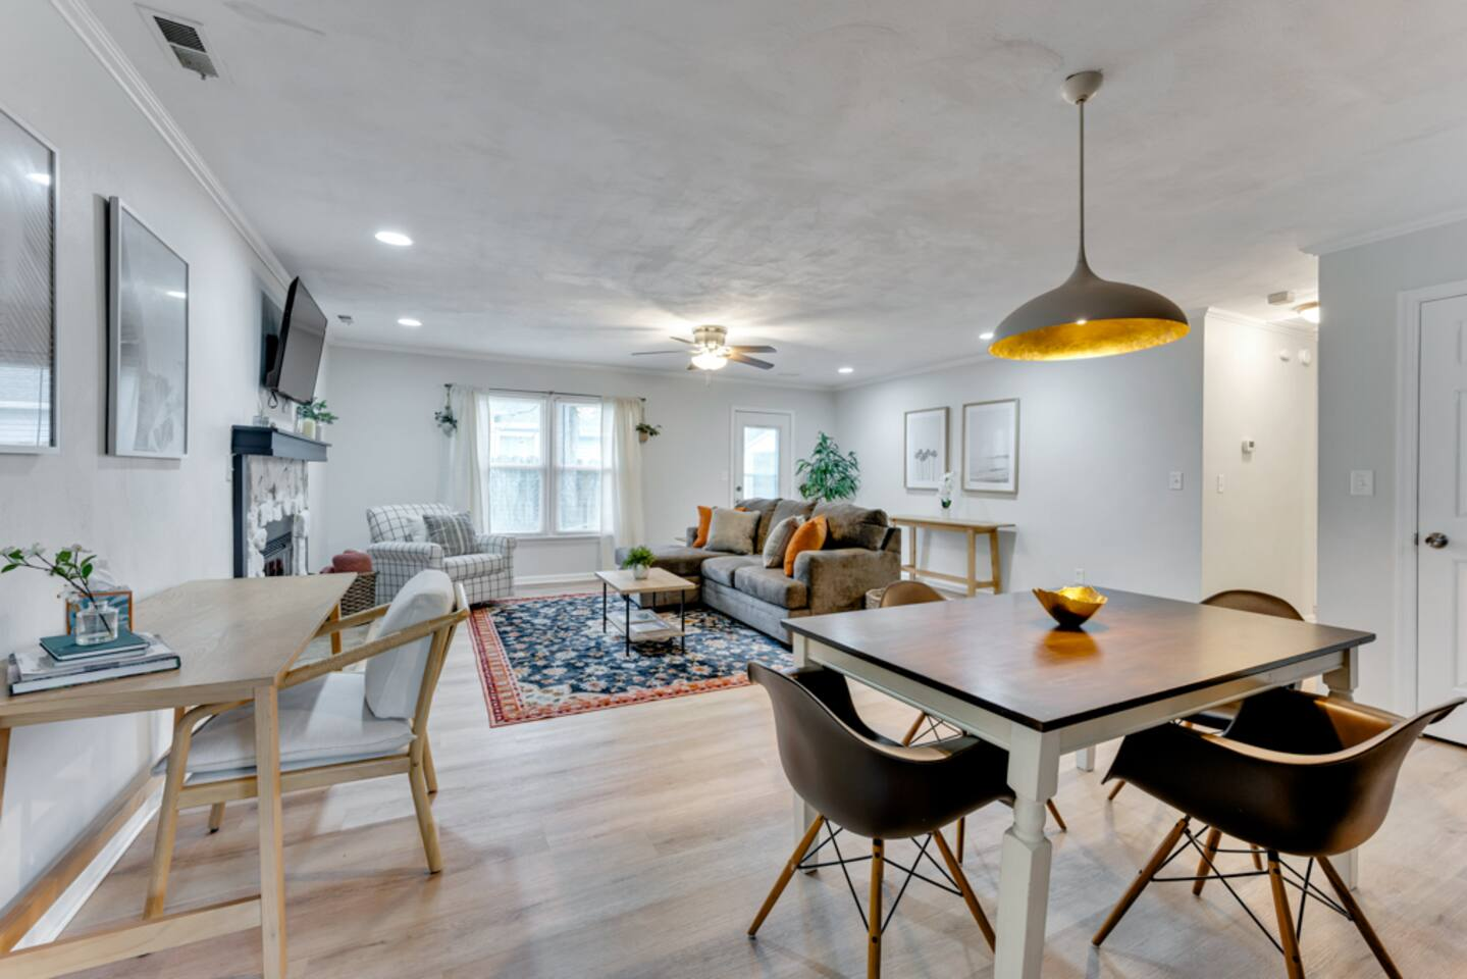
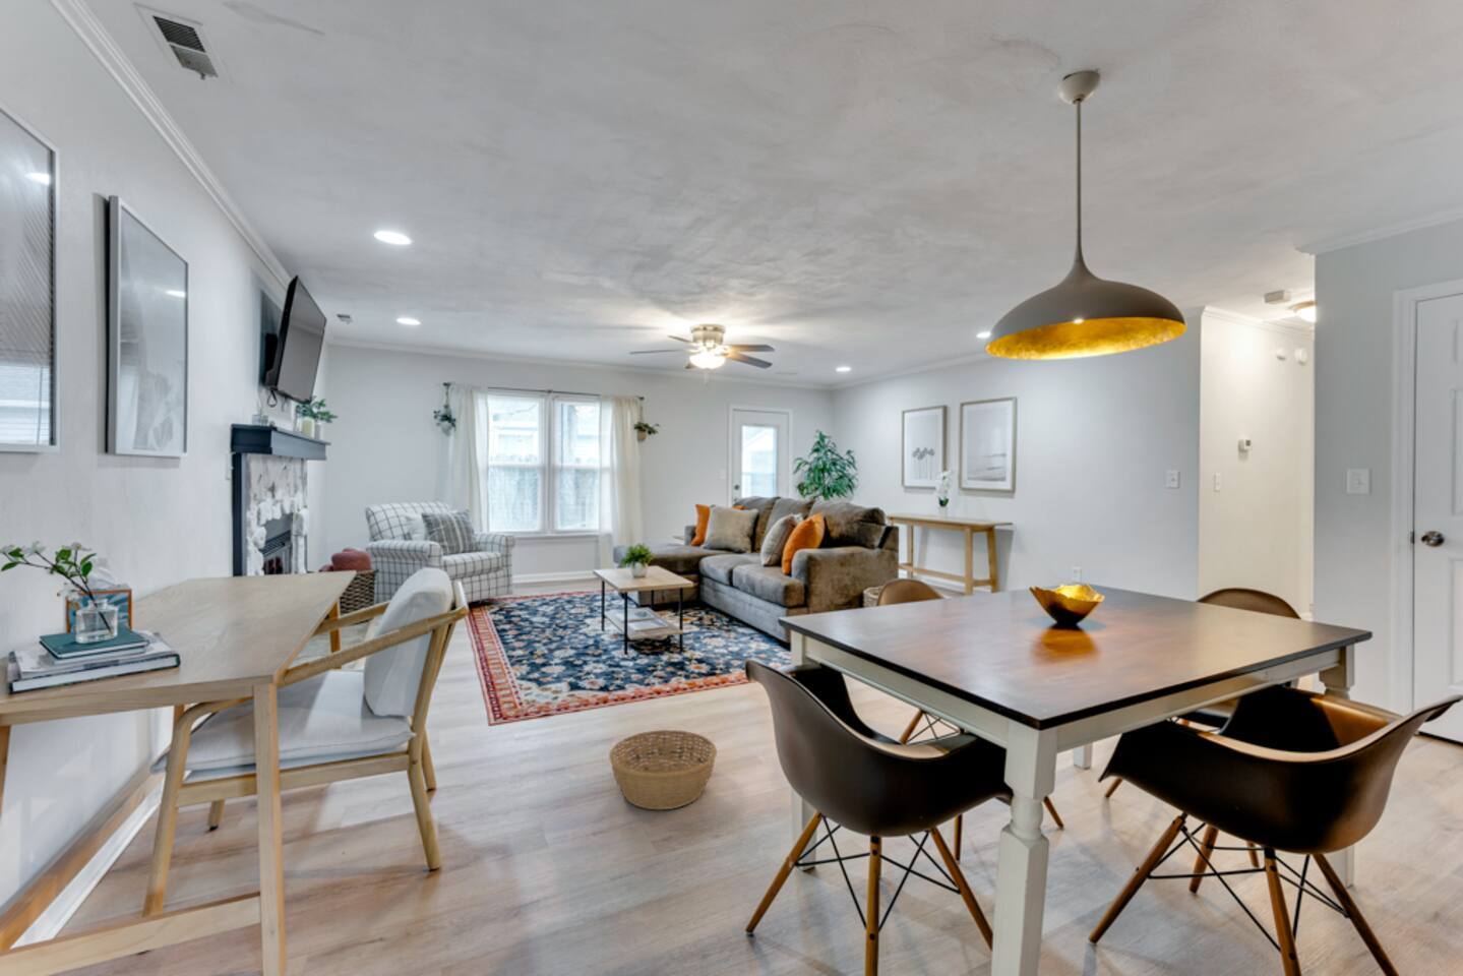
+ basket [608,729,718,812]
